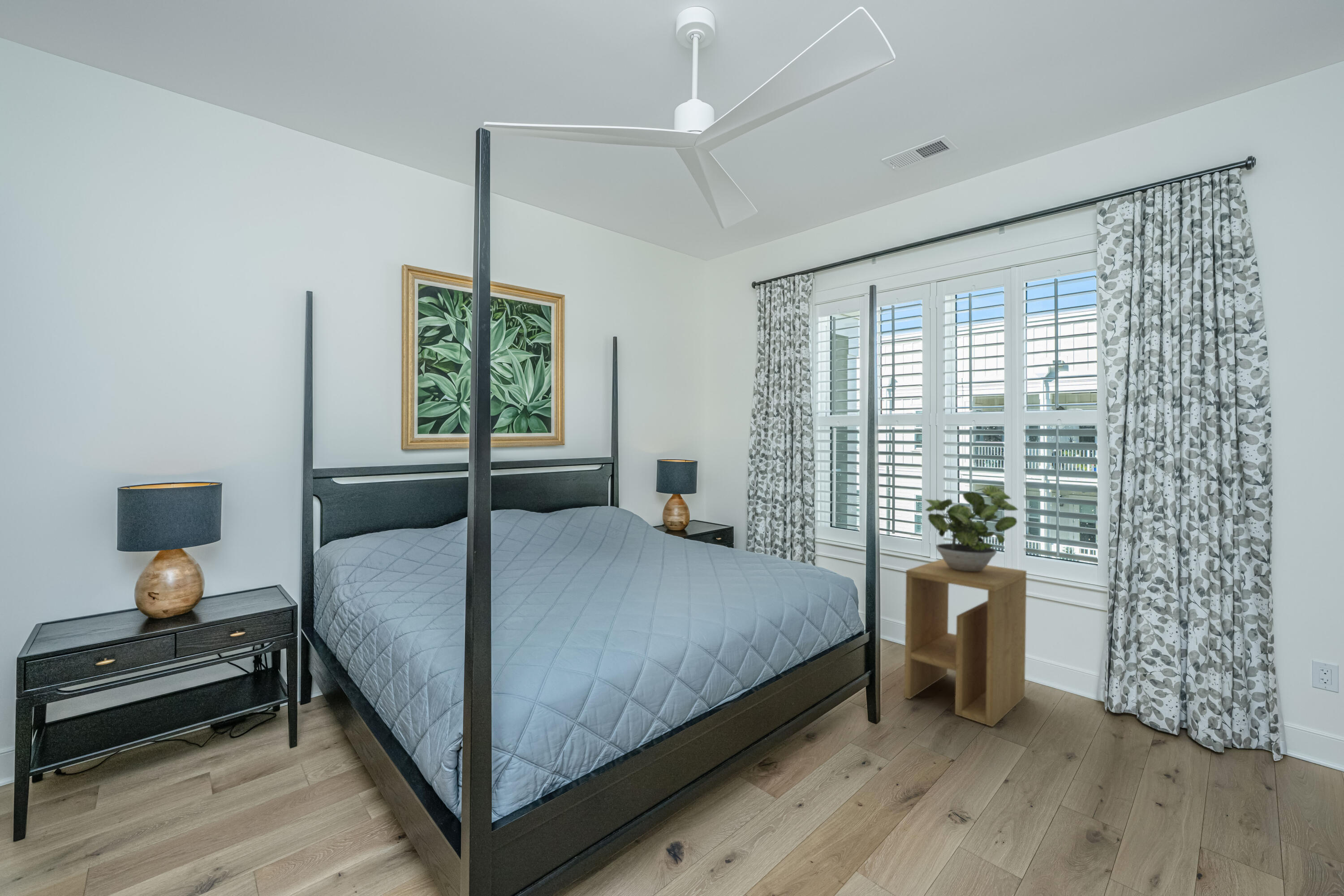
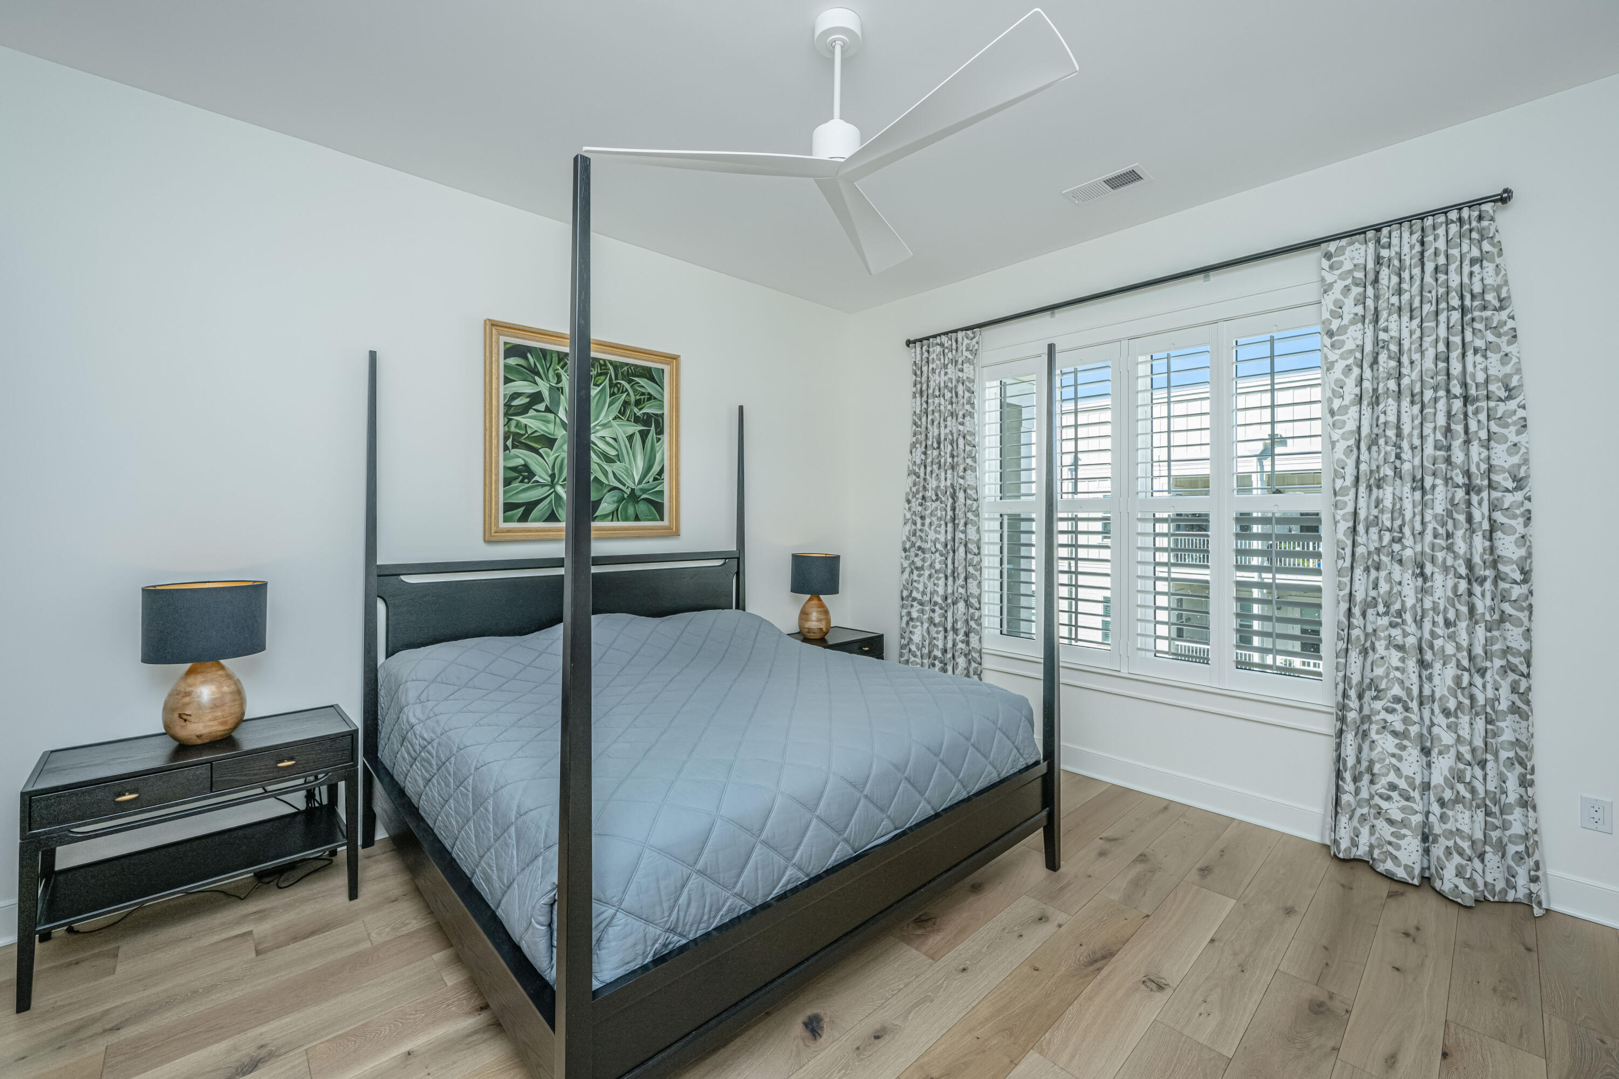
- side table [904,559,1027,728]
- potted plant [925,485,1019,572]
